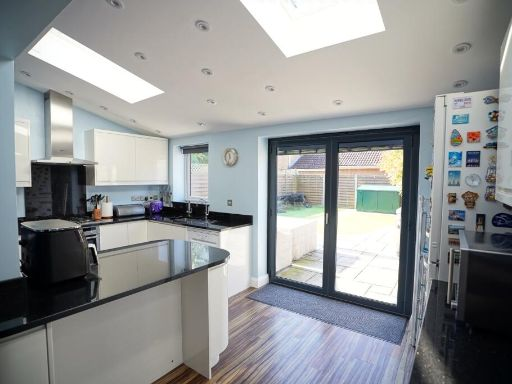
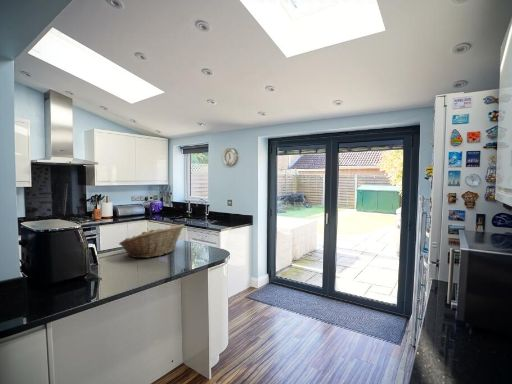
+ fruit basket [118,223,186,259]
